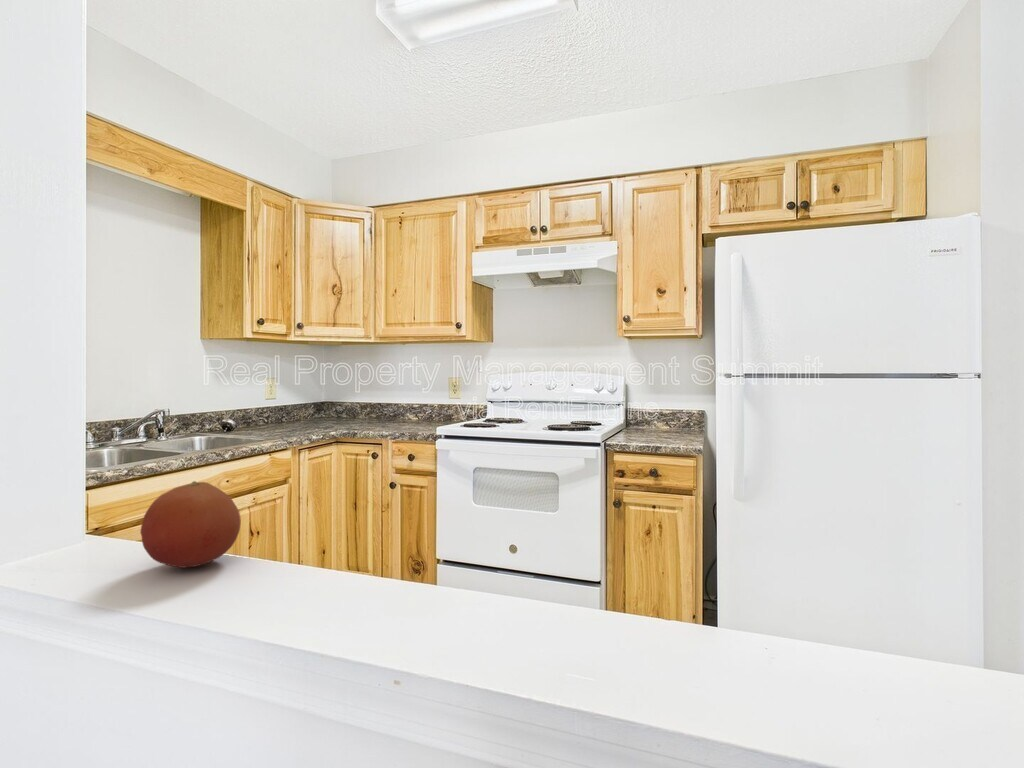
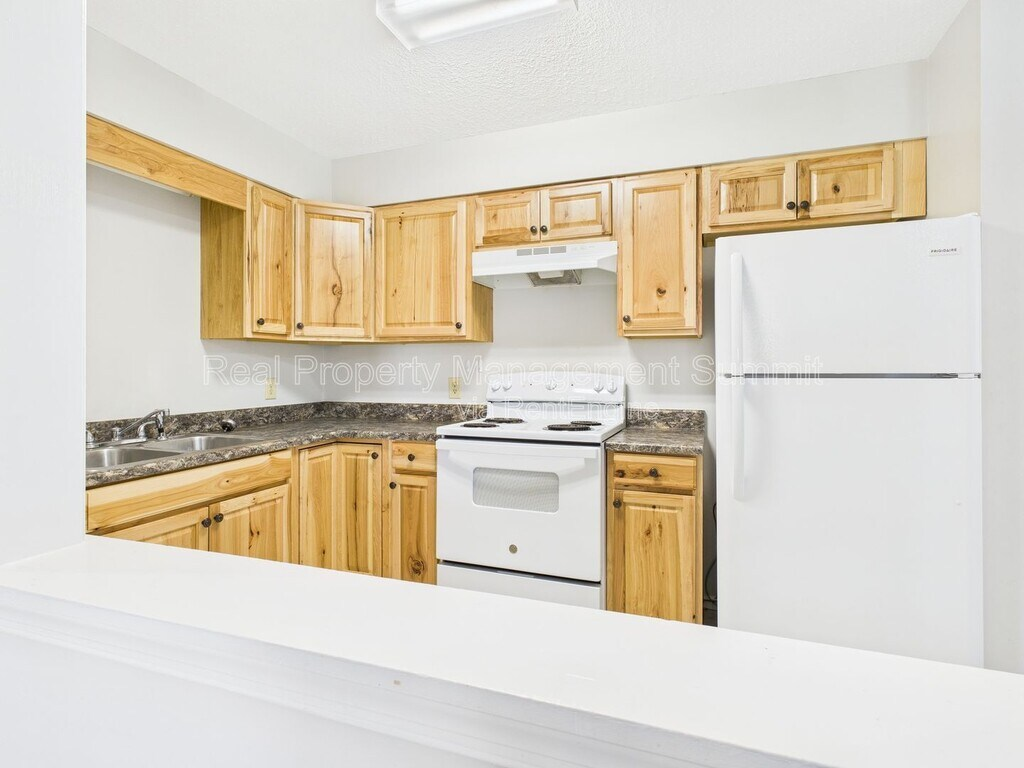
- fruit [139,480,242,569]
